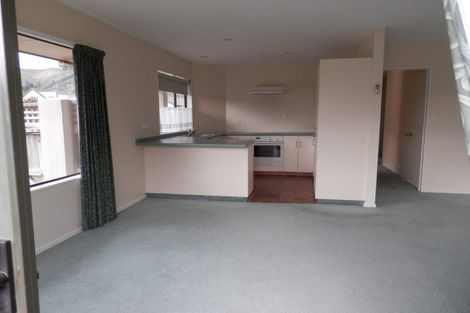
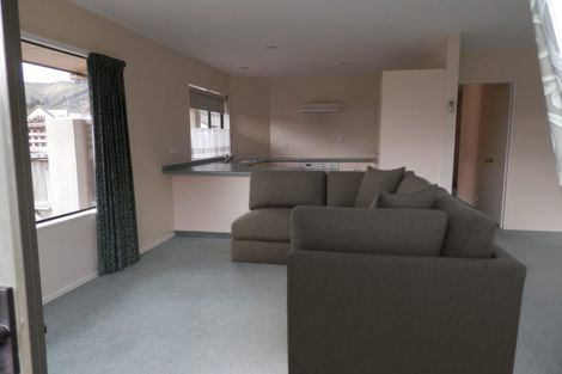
+ sofa [230,165,529,374]
